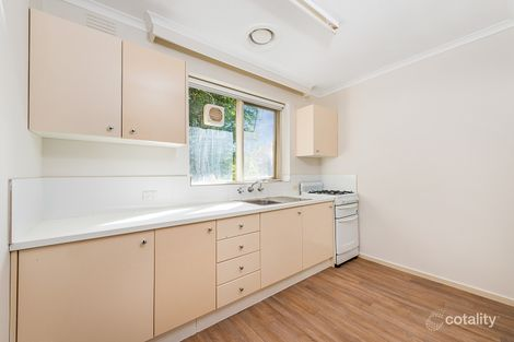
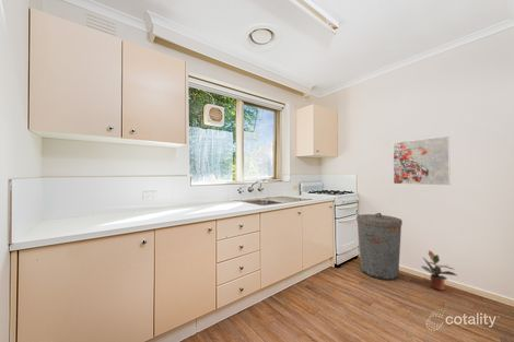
+ potted plant [420,249,459,292]
+ trash can [355,212,404,282]
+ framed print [392,135,452,187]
